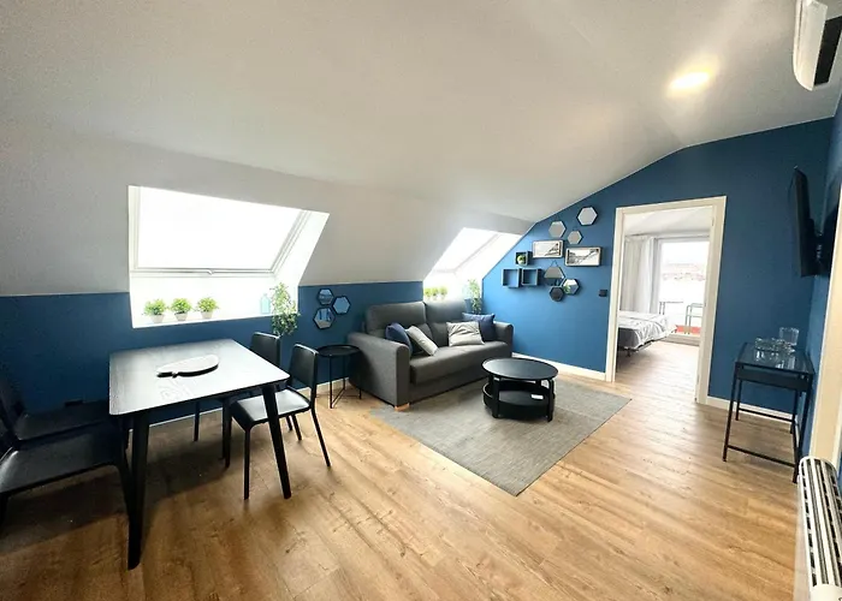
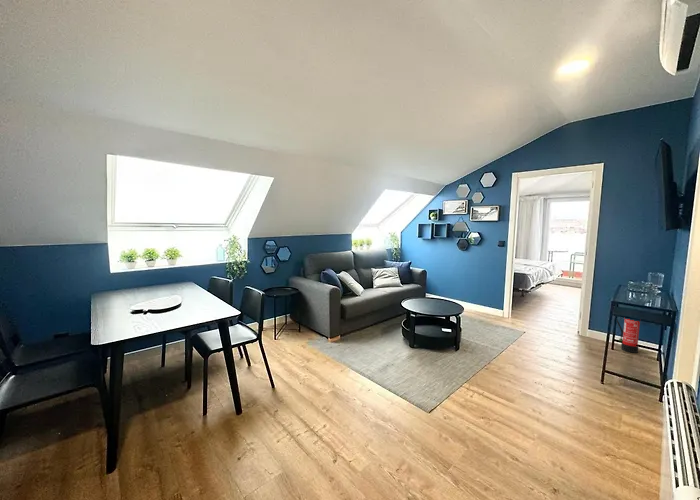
+ fire extinguisher [616,318,641,354]
